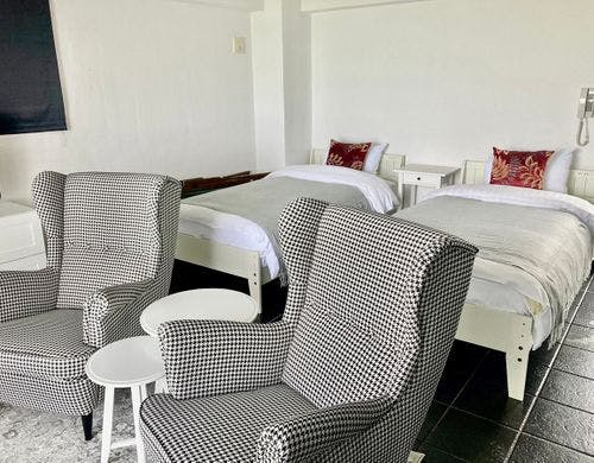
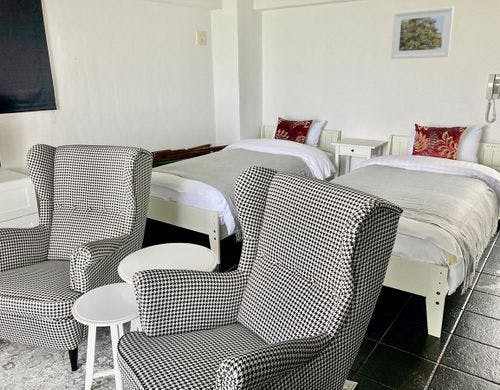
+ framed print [390,6,455,60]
